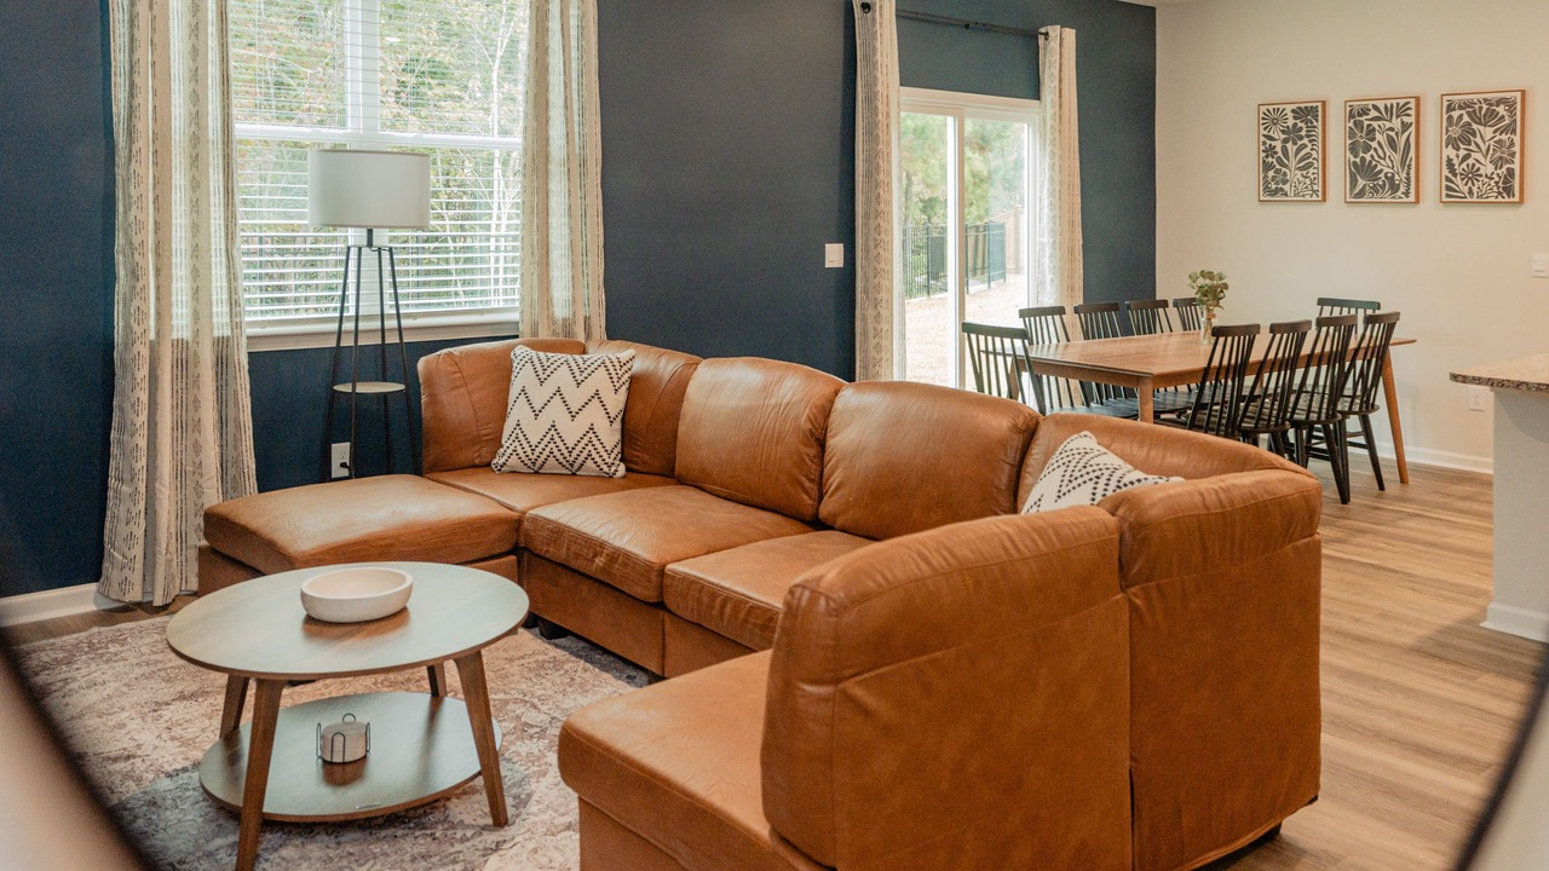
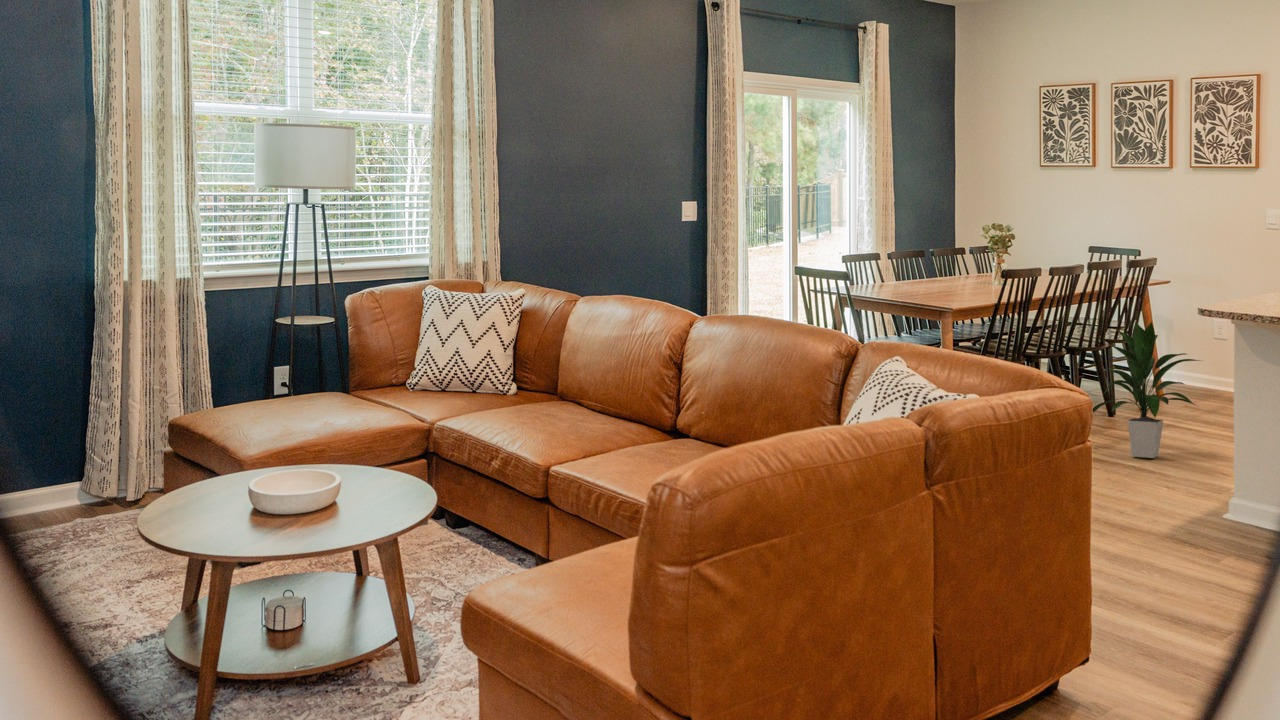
+ indoor plant [1092,320,1203,459]
